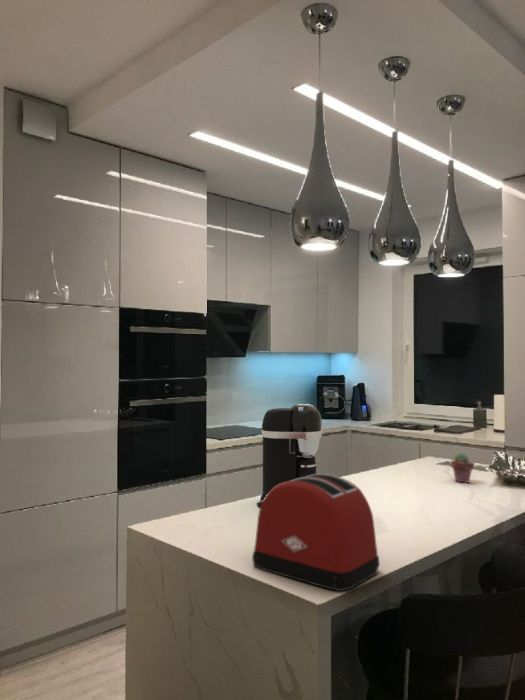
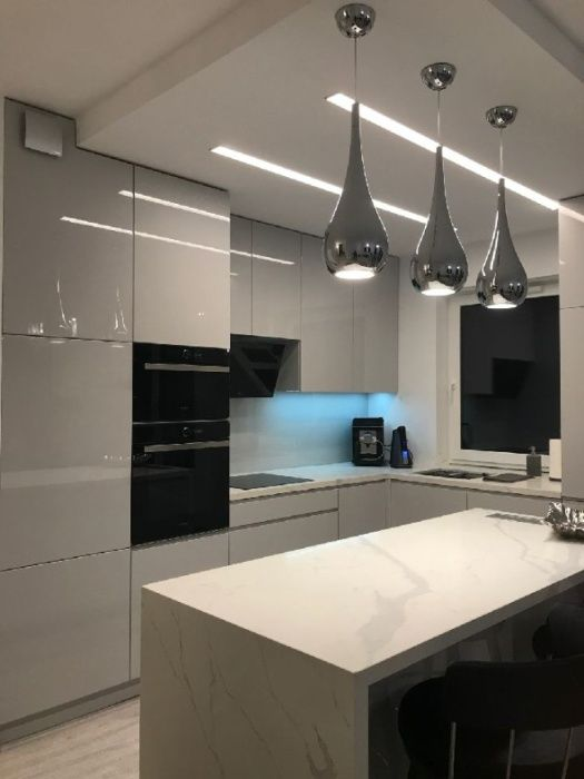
- potted succulent [450,452,475,484]
- coffee maker [259,403,323,501]
- toaster [252,473,380,592]
